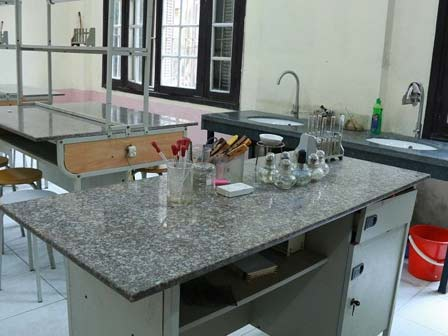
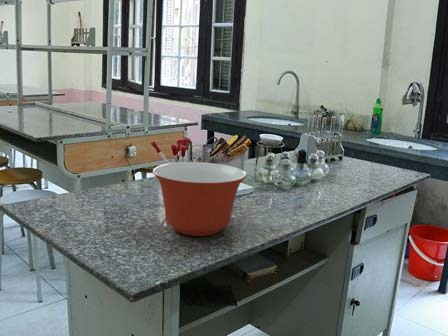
+ mixing bowl [152,161,248,237]
